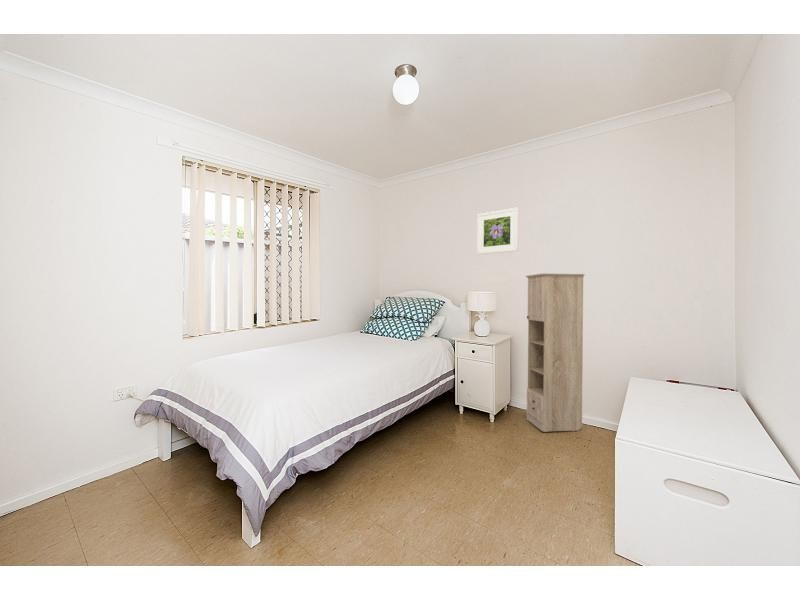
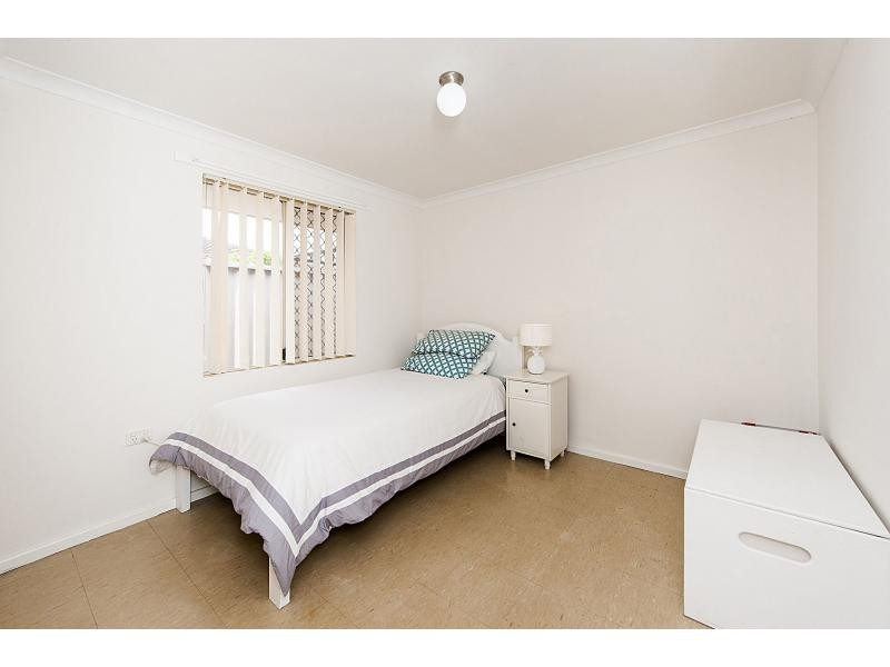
- storage cabinet [525,272,586,433]
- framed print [476,207,519,255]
